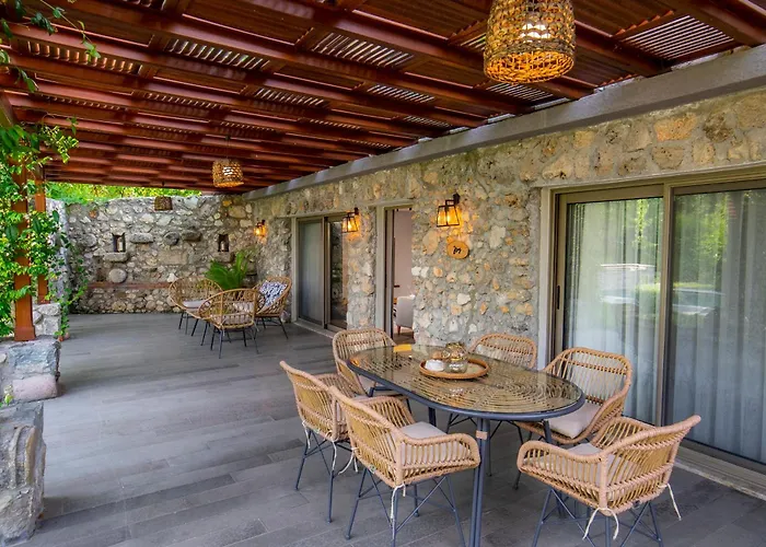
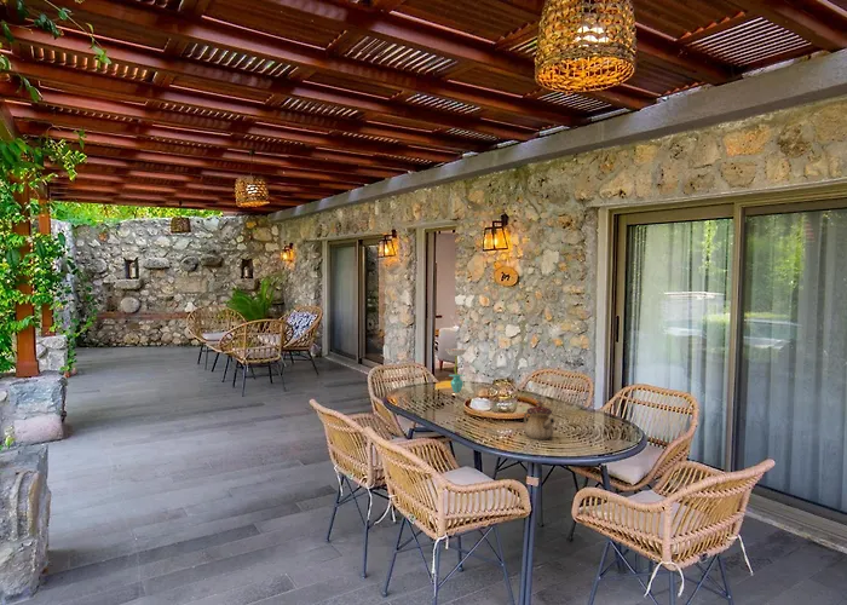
+ teapot [523,401,555,440]
+ flower [444,347,467,399]
